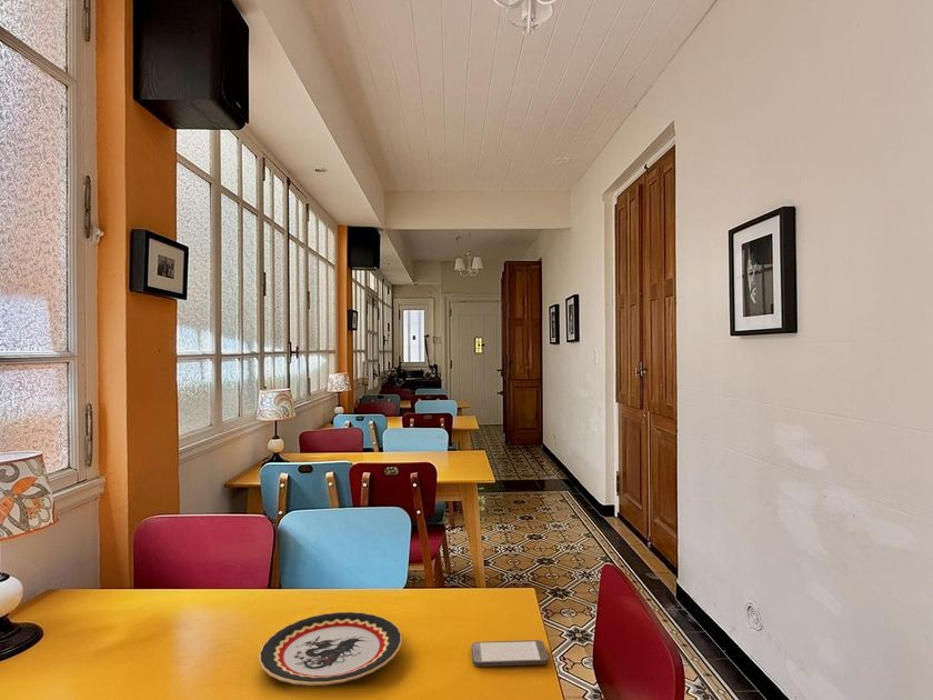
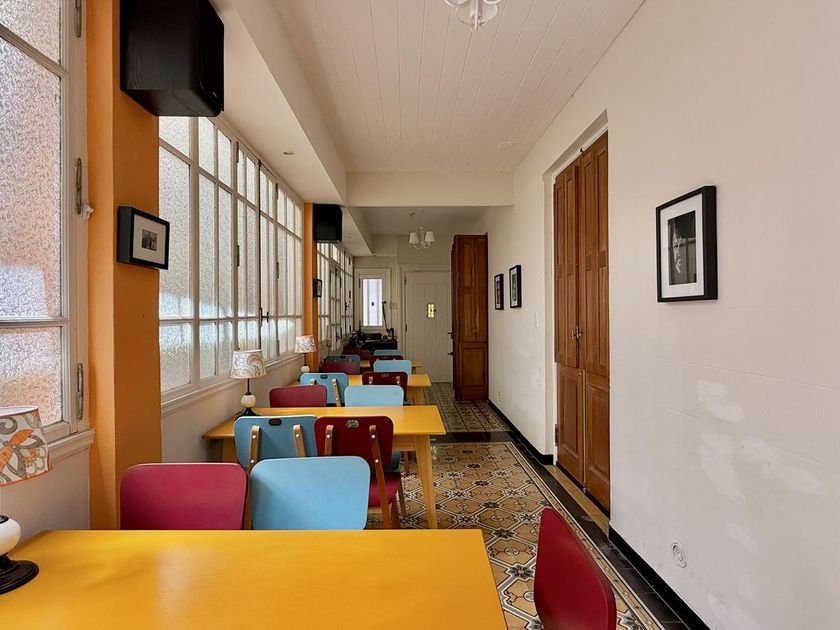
- smartphone [471,639,550,668]
- plate [258,611,403,687]
